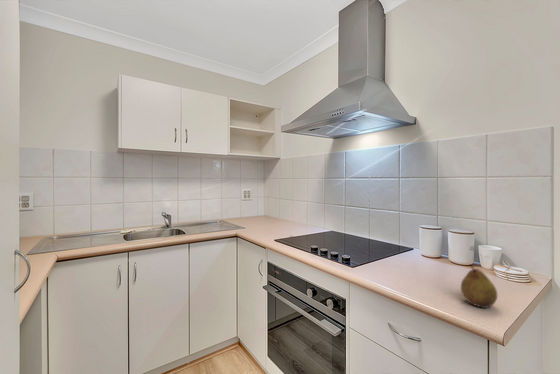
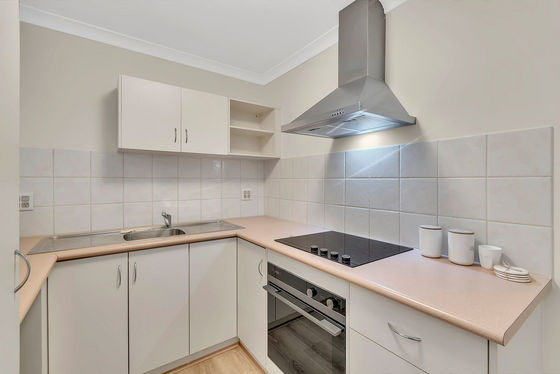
- fruit [460,263,498,309]
